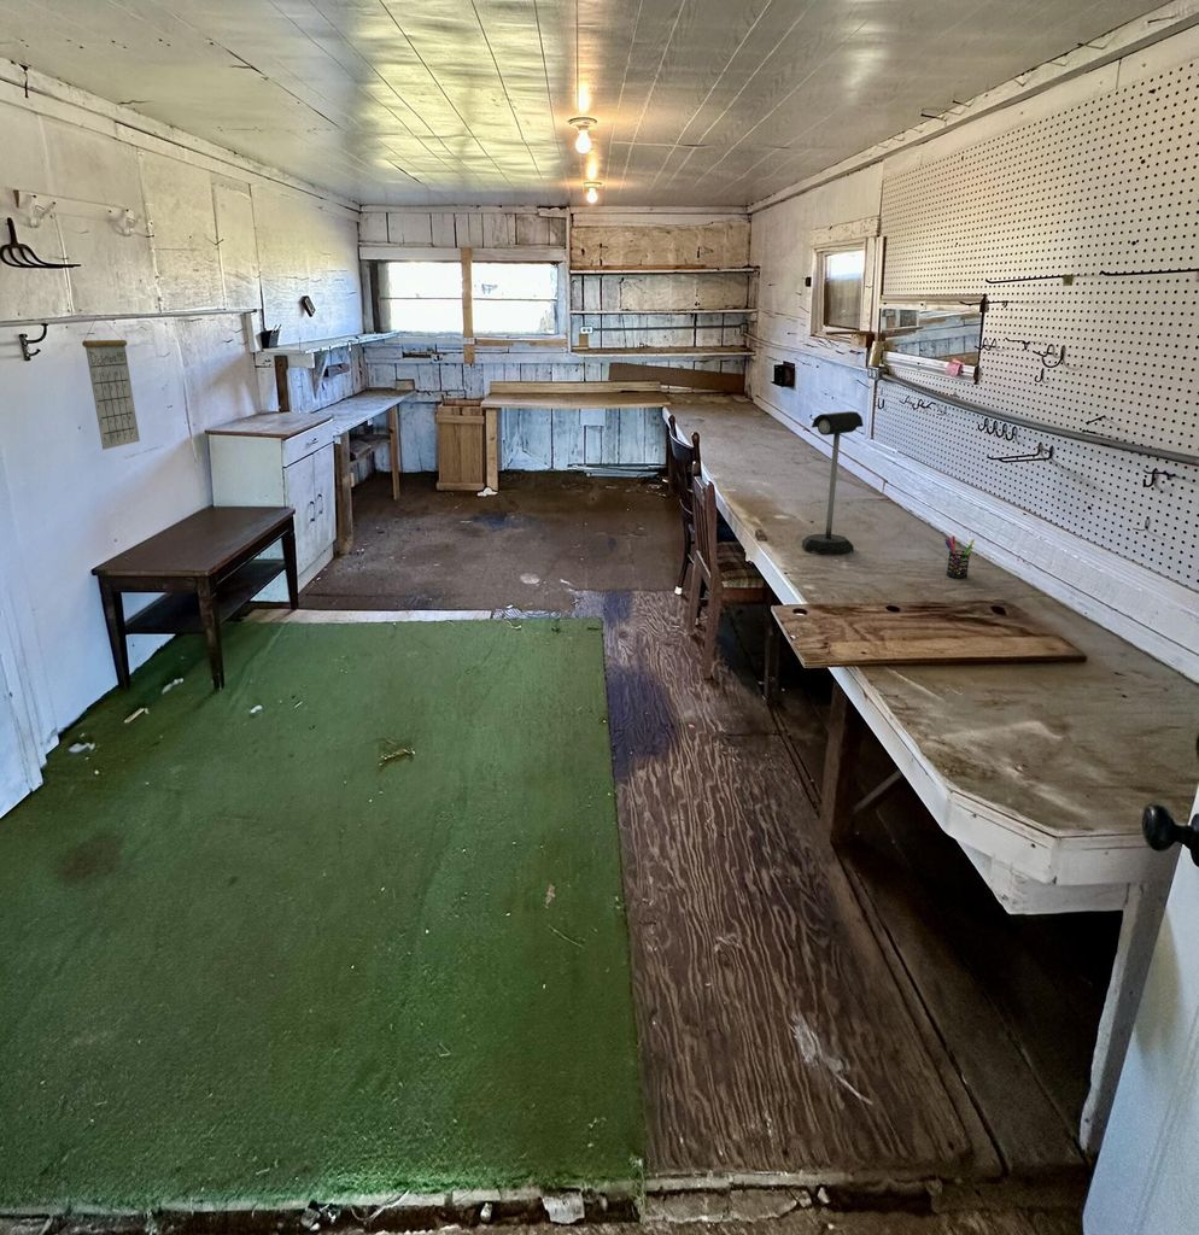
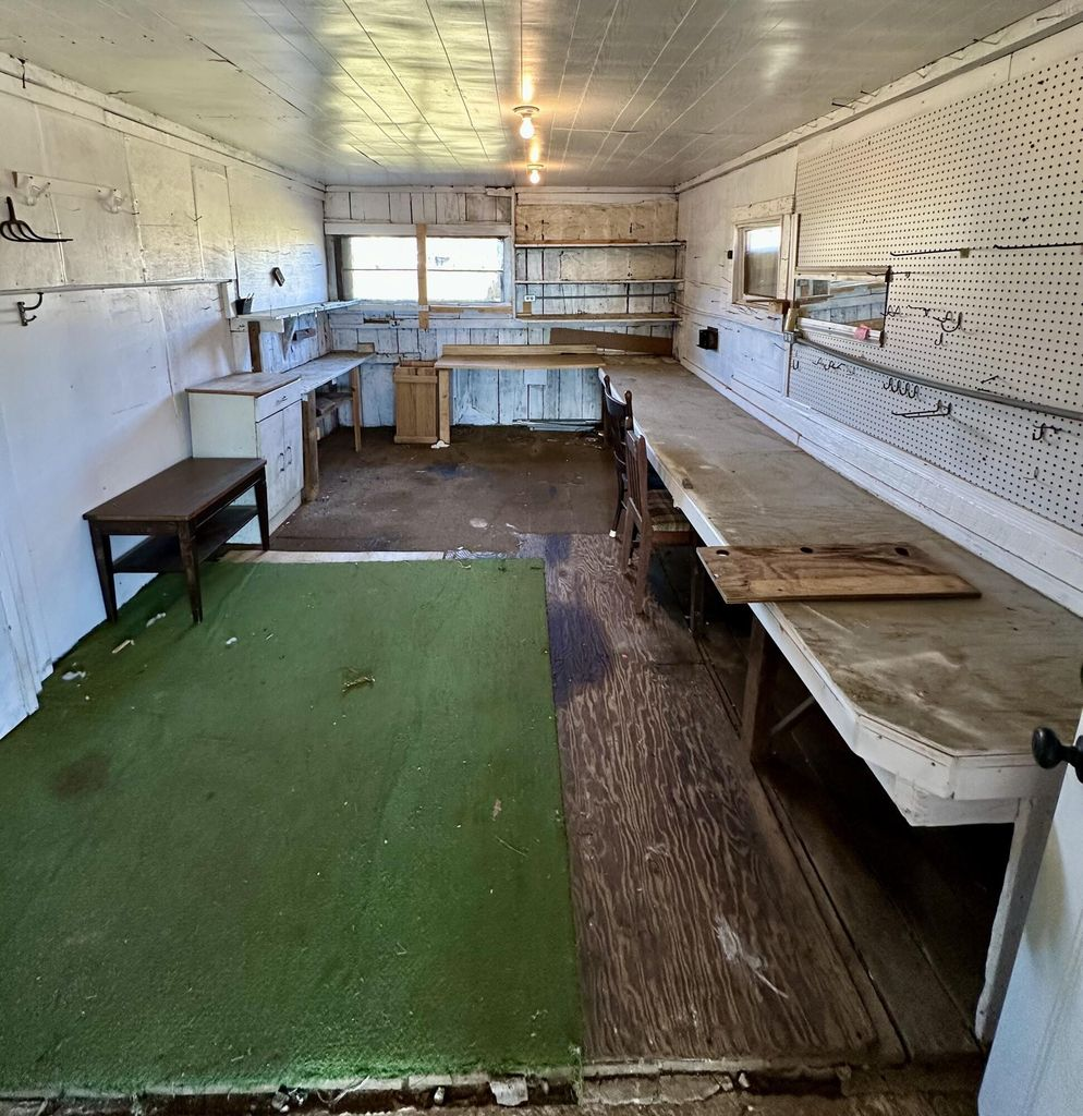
- mailbox [801,410,865,556]
- calendar [81,314,141,451]
- pen holder [943,535,976,579]
